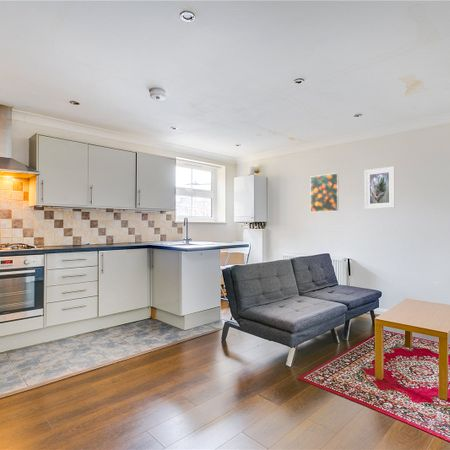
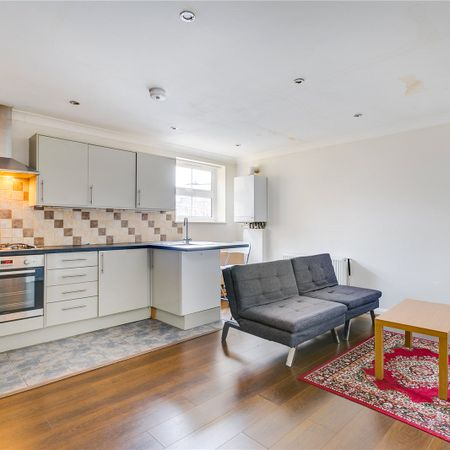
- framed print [309,172,340,213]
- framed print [364,166,396,210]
